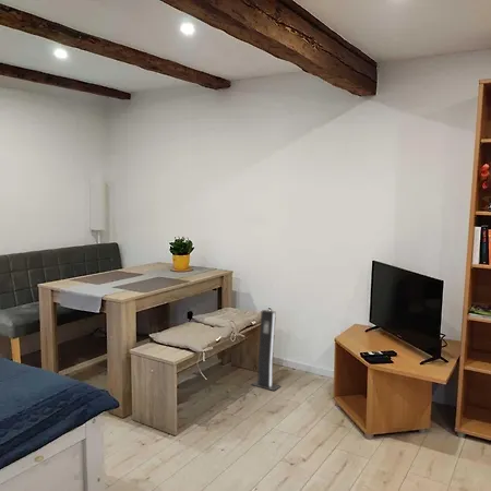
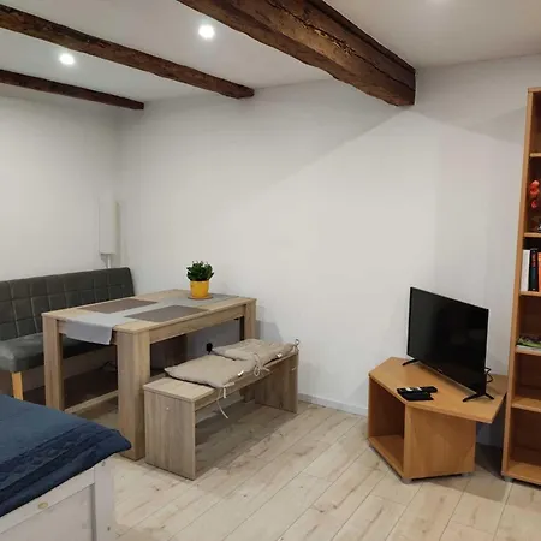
- speaker [250,309,282,392]
